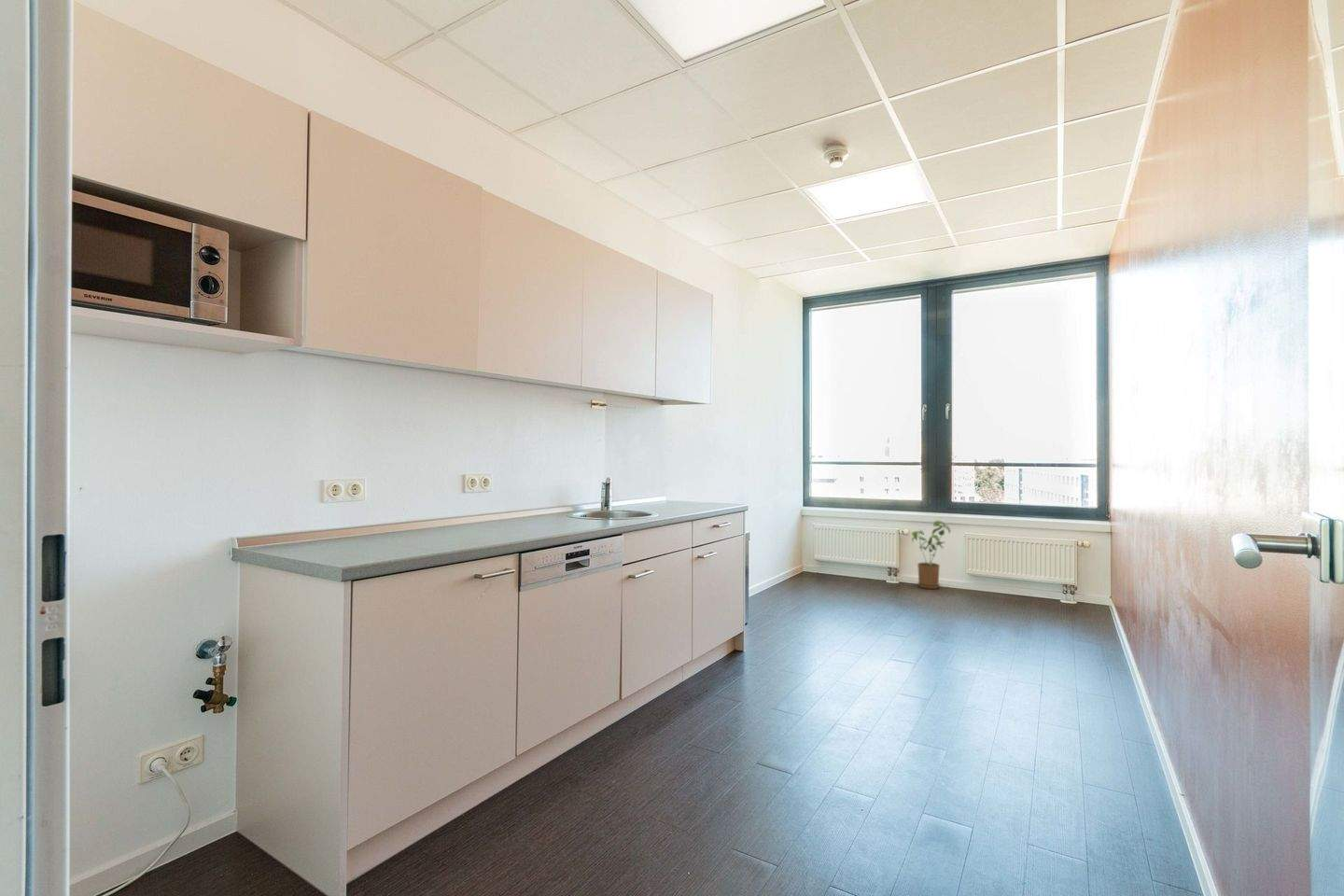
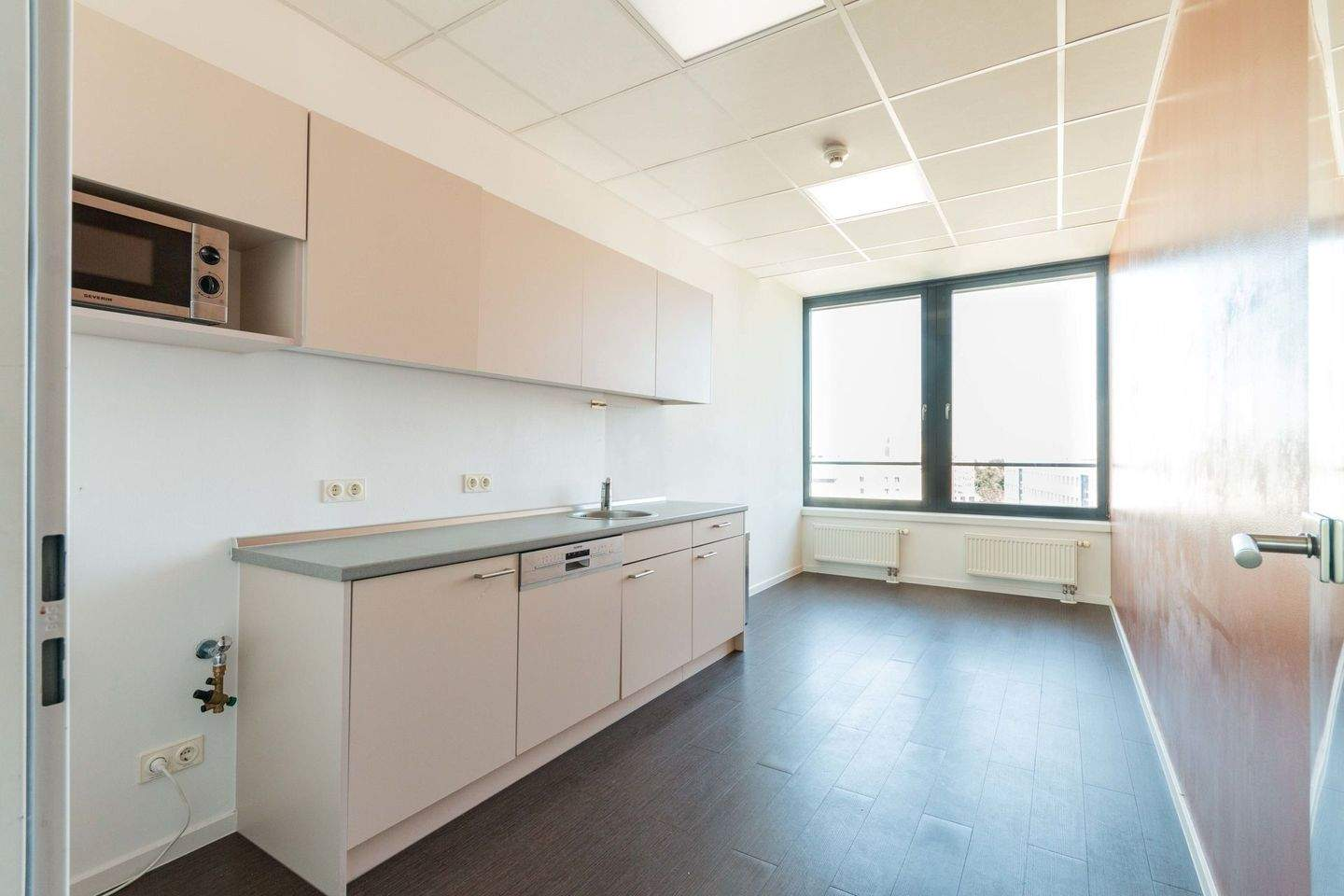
- house plant [911,520,951,590]
